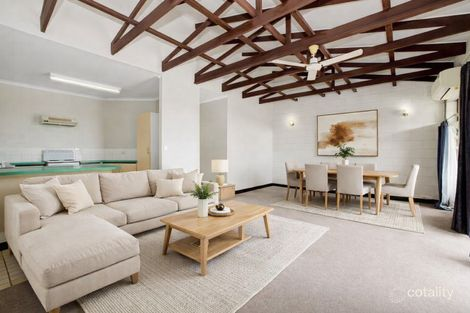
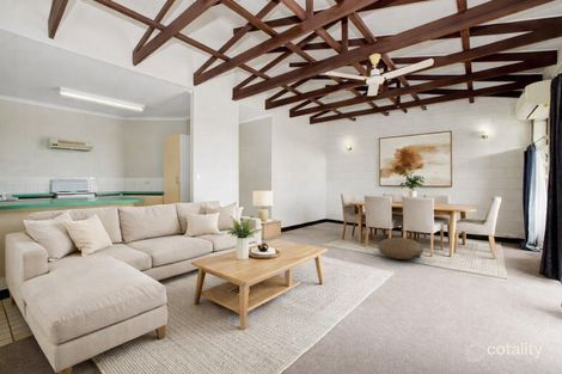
+ pouf [377,237,424,260]
